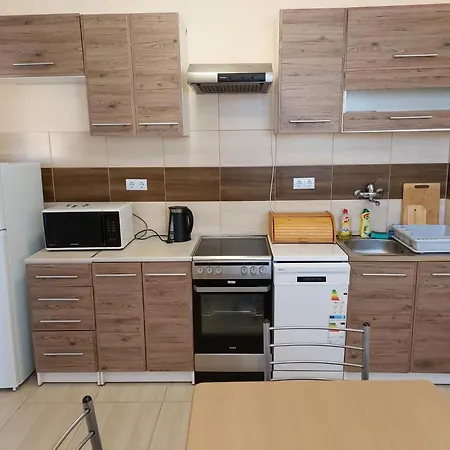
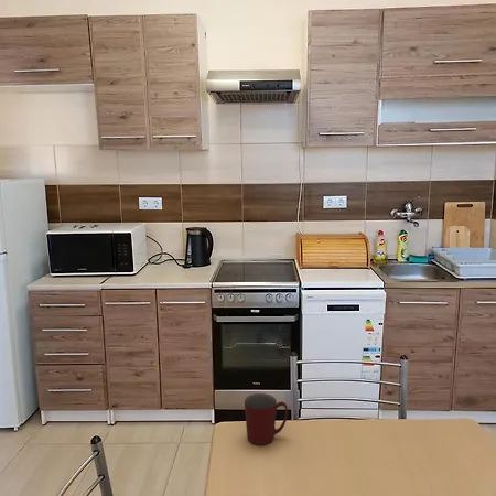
+ mug [244,392,289,446]
